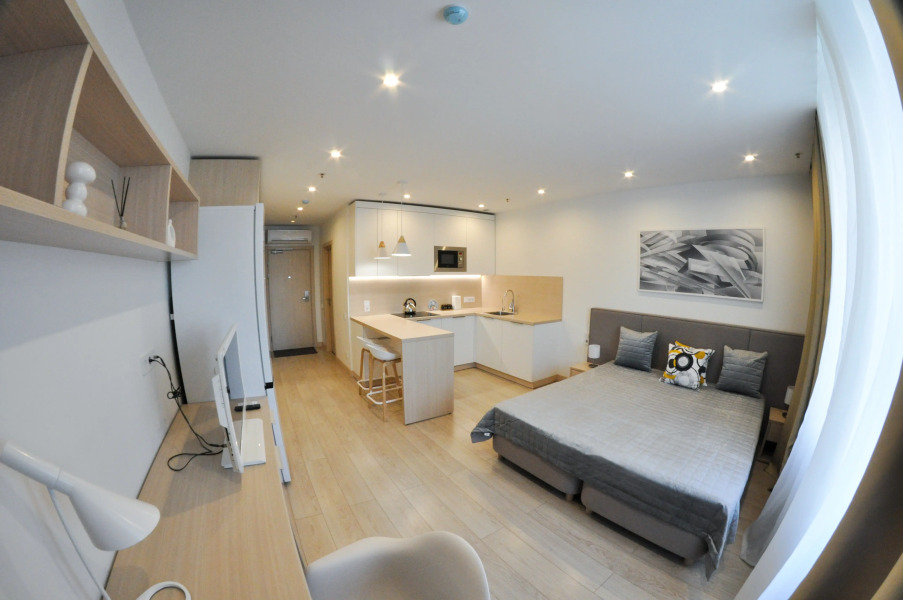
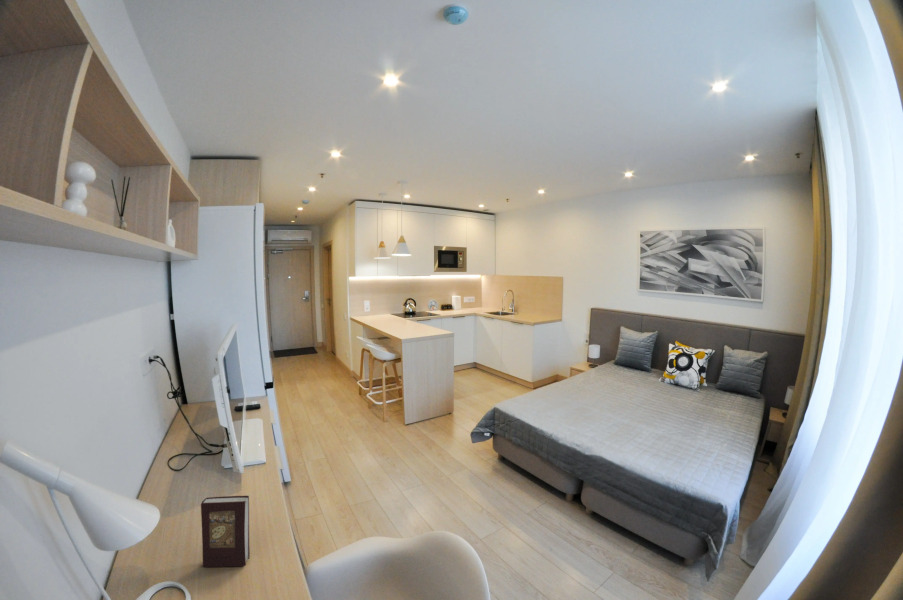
+ book [200,495,251,568]
